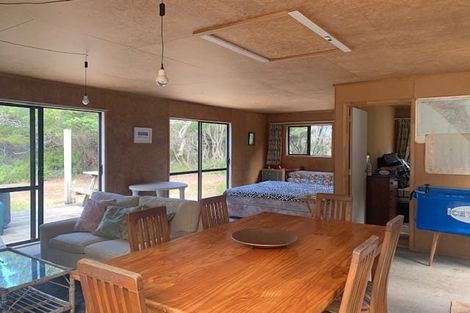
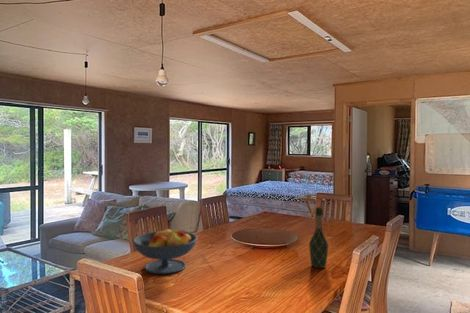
+ fruit bowl [132,227,198,275]
+ wine bottle [308,206,329,269]
